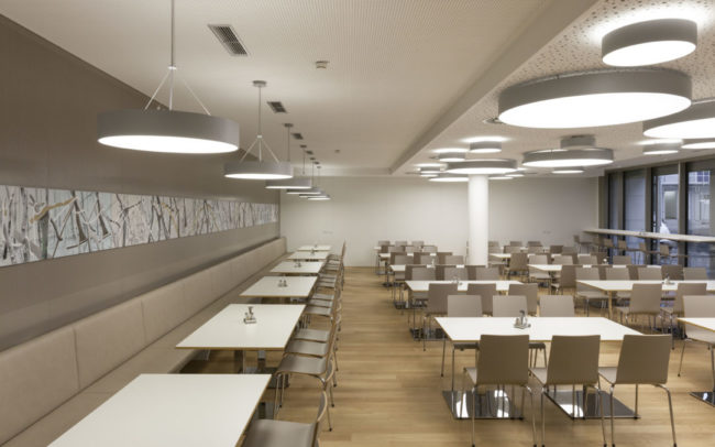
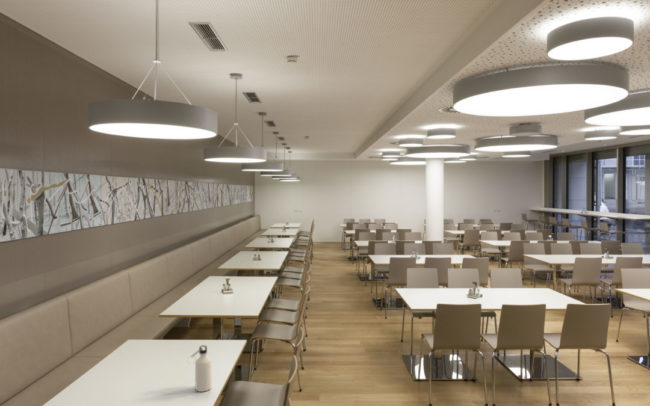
+ water bottle [186,344,213,393]
